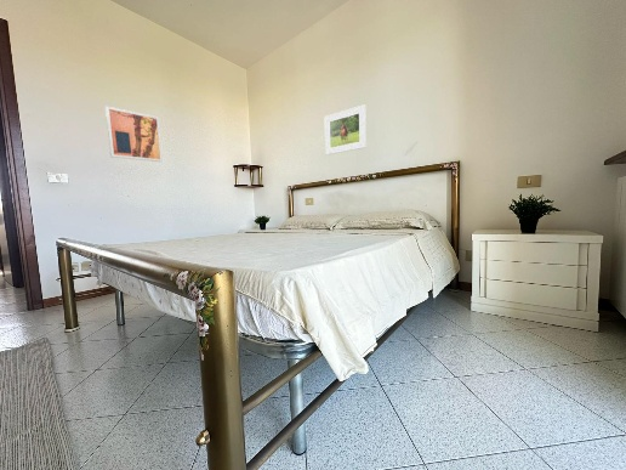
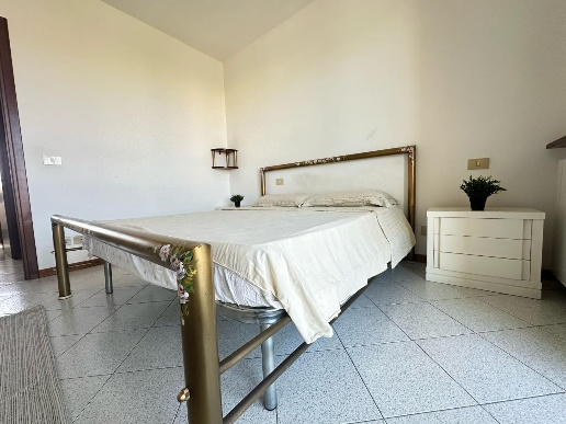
- wall art [104,106,164,163]
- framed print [323,103,368,157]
